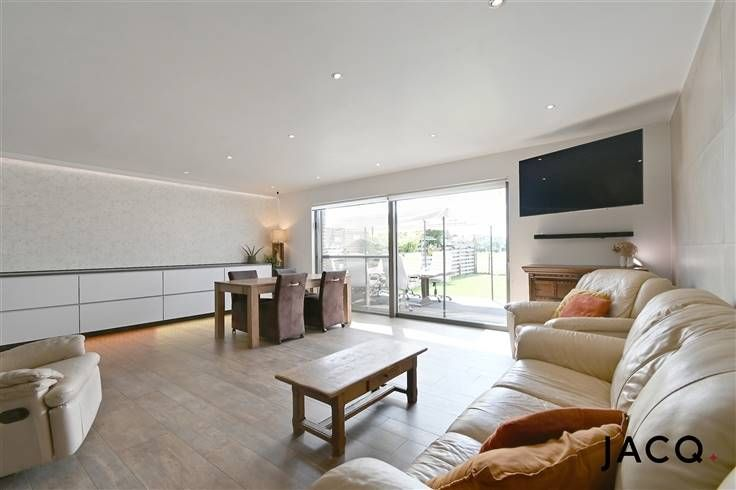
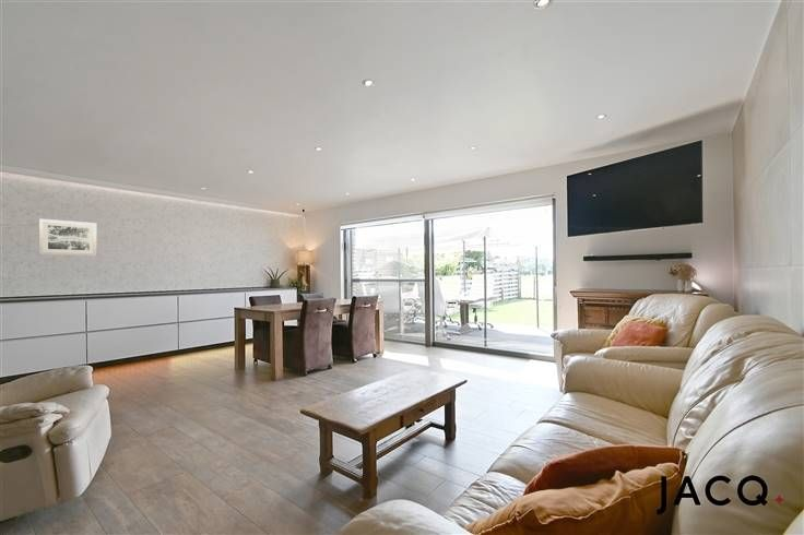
+ wall art [38,217,97,257]
